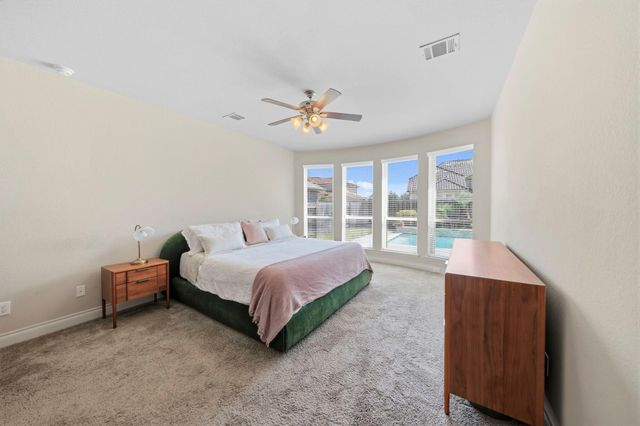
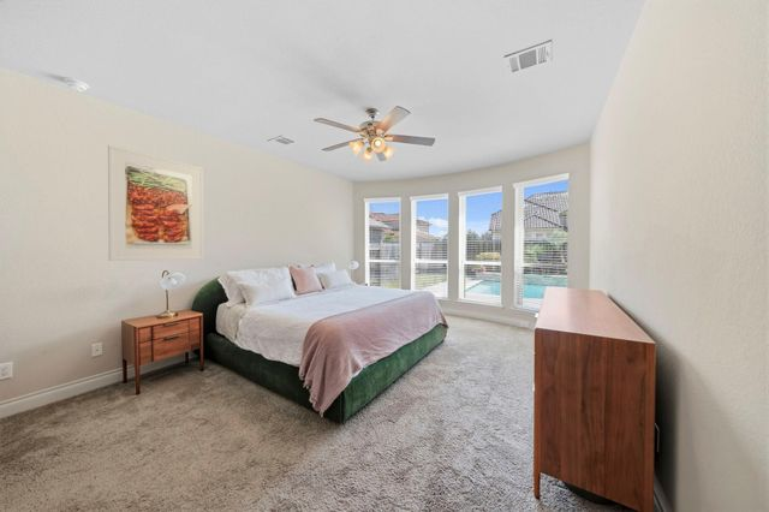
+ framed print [107,144,204,262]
